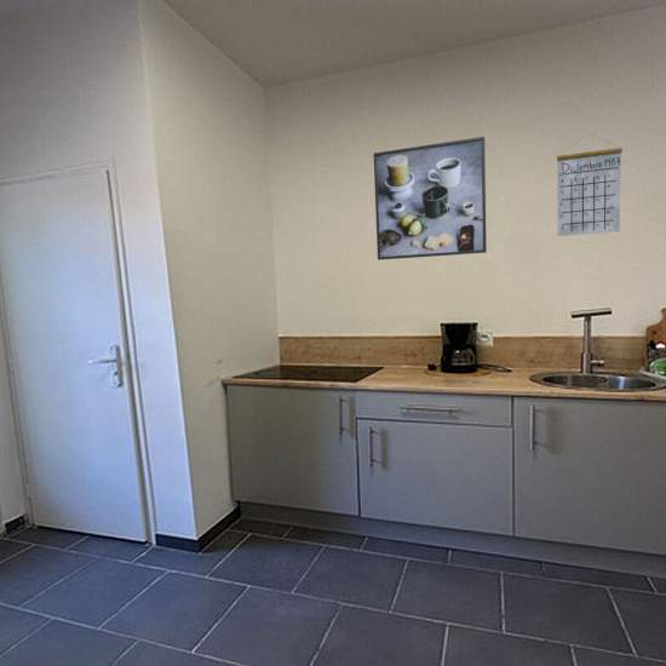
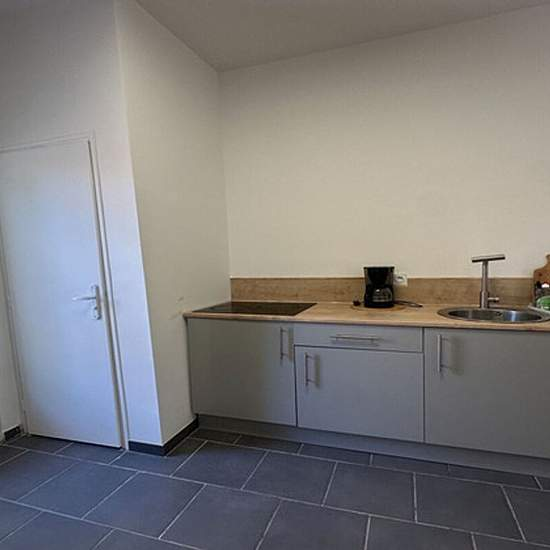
- calendar [556,132,624,237]
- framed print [373,136,488,262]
